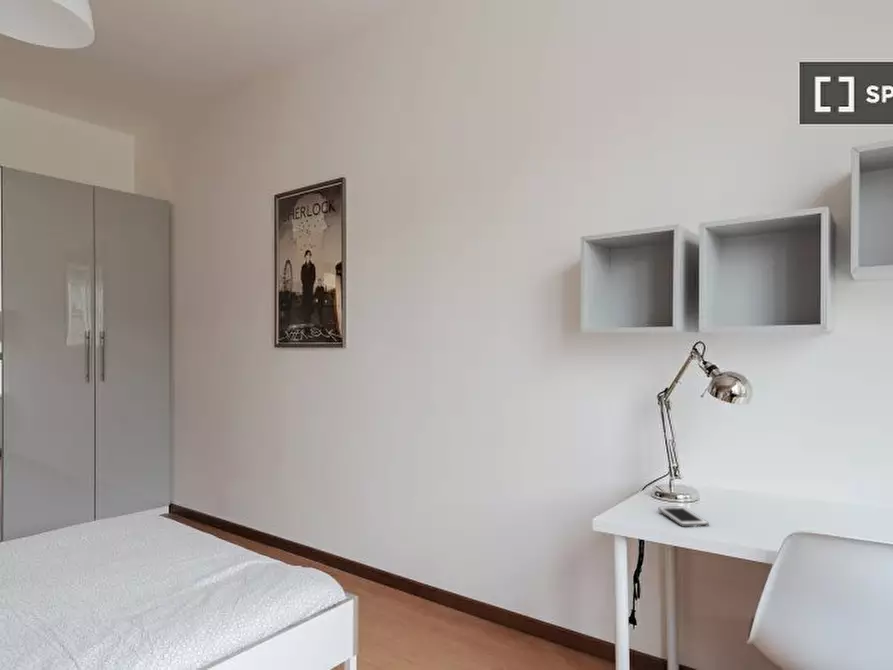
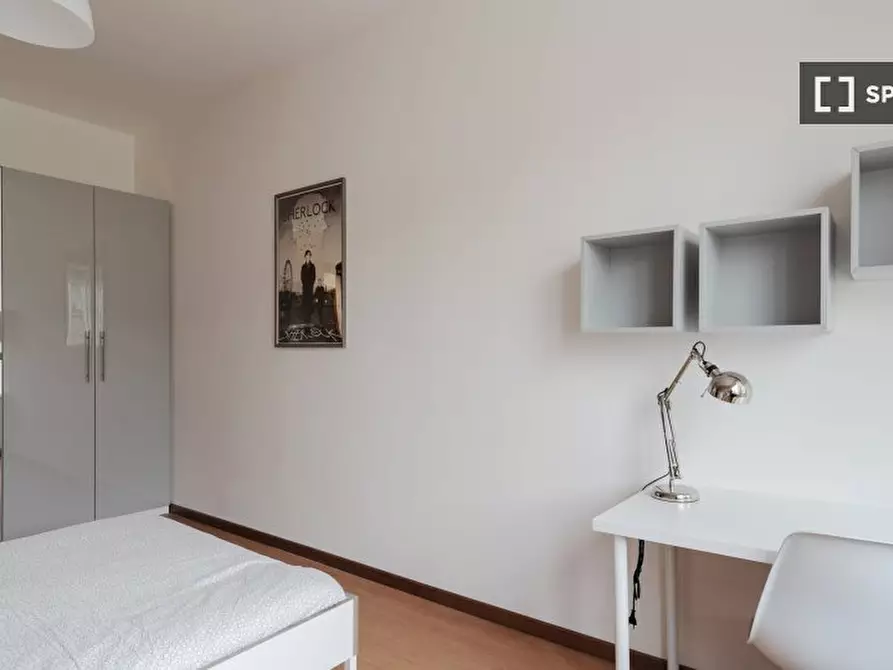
- cell phone [658,506,710,528]
